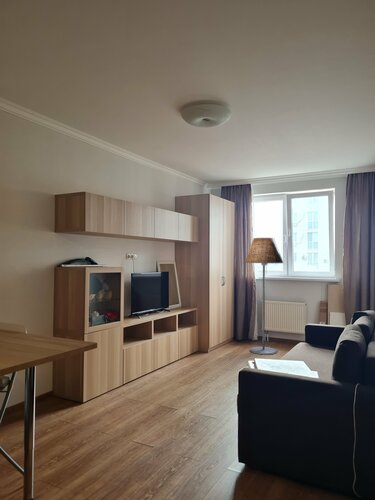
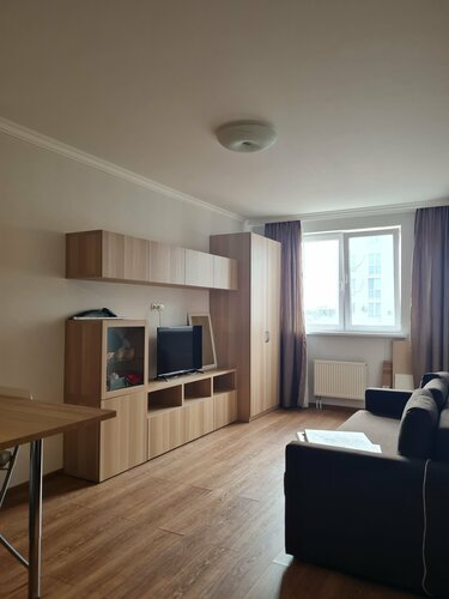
- floor lamp [244,237,284,356]
